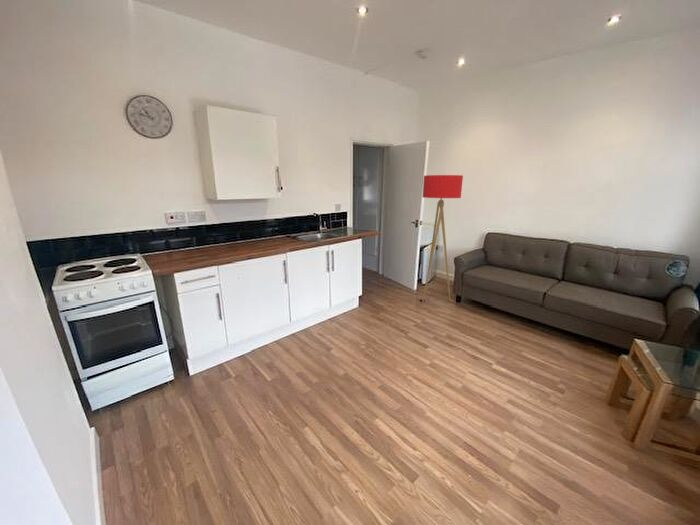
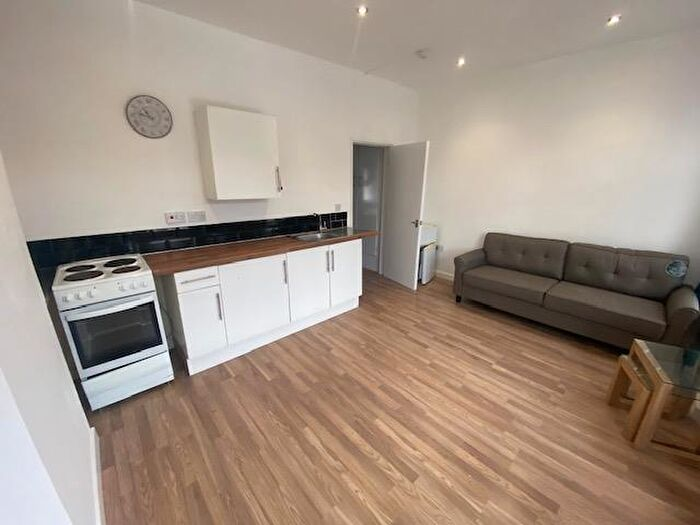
- floor lamp [419,174,464,305]
